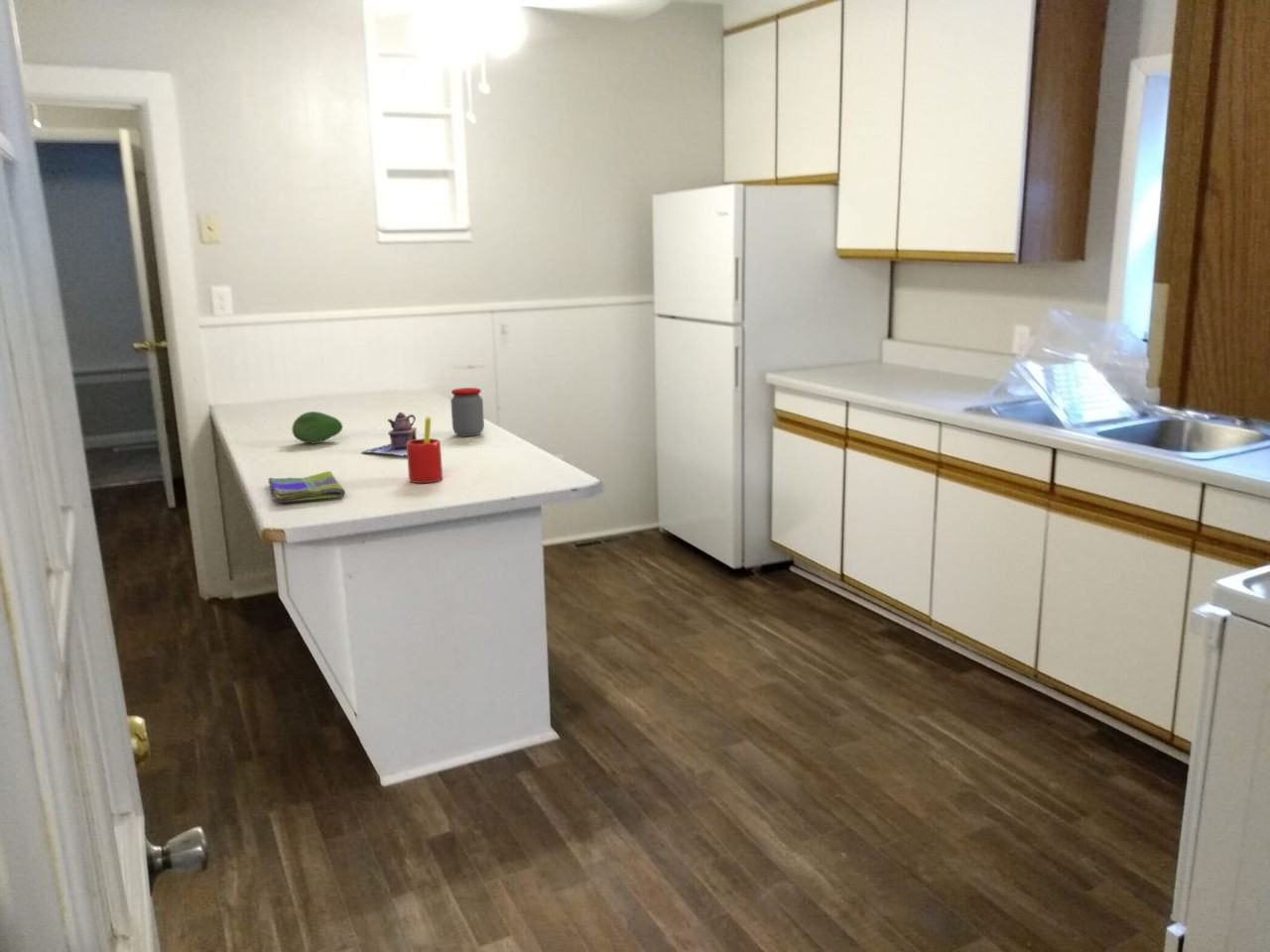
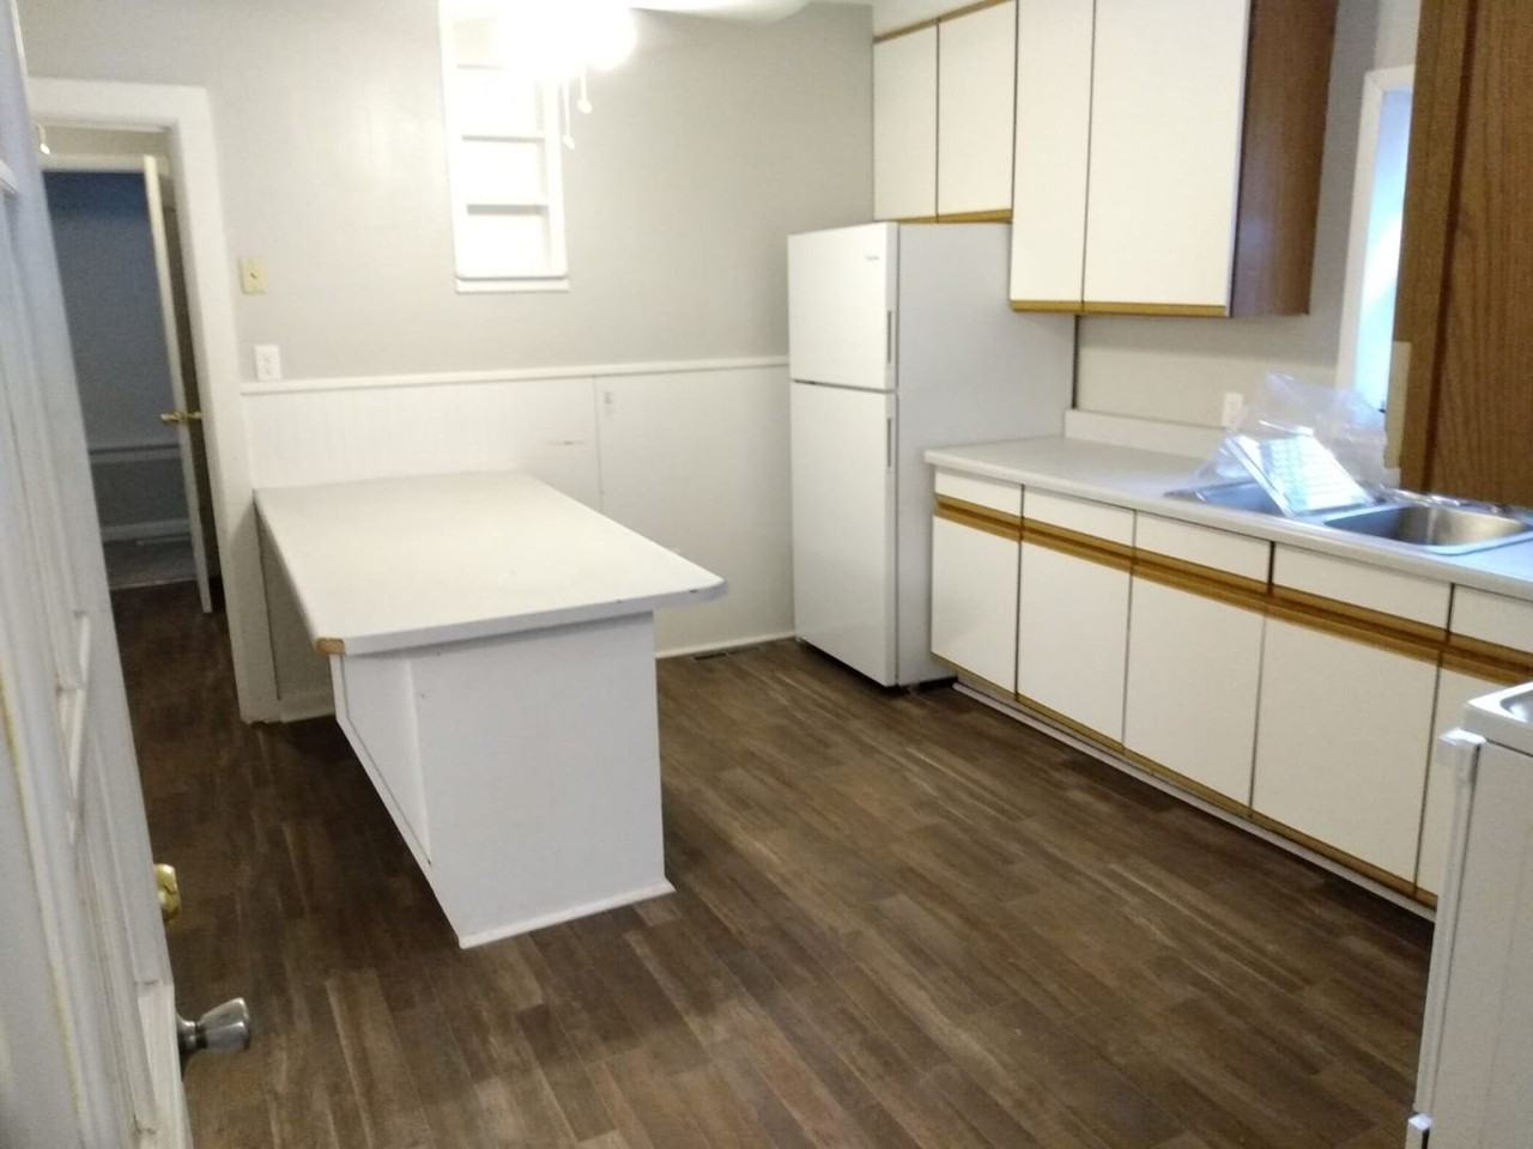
- dish towel [267,470,346,504]
- jar [449,387,485,437]
- fruit [291,411,343,444]
- straw [406,416,444,484]
- teapot [360,412,418,457]
